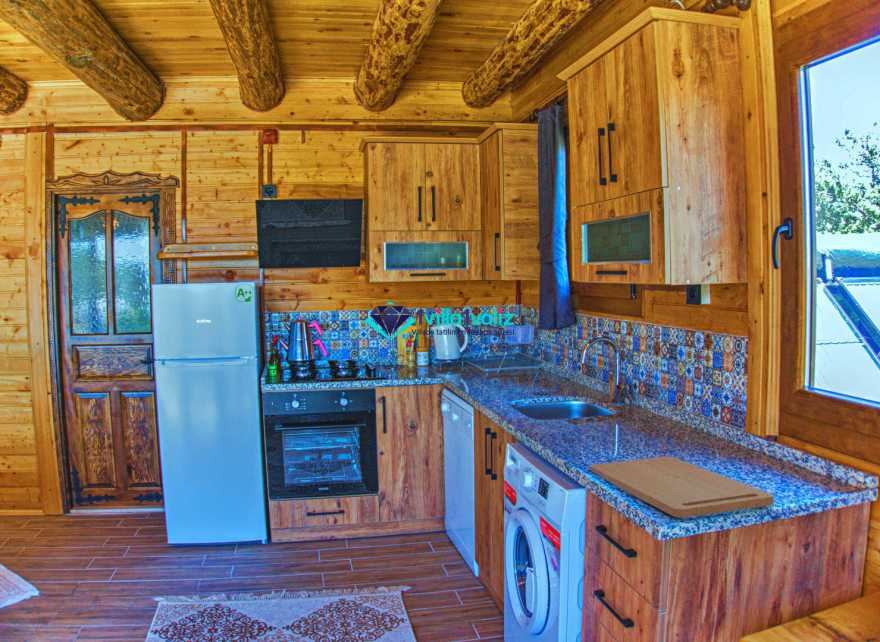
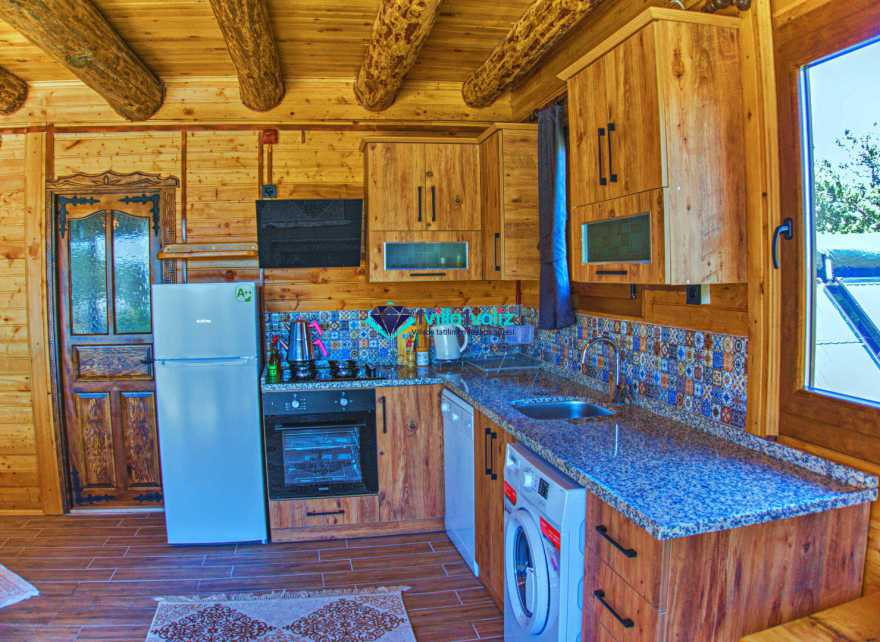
- cutting board [589,455,774,519]
